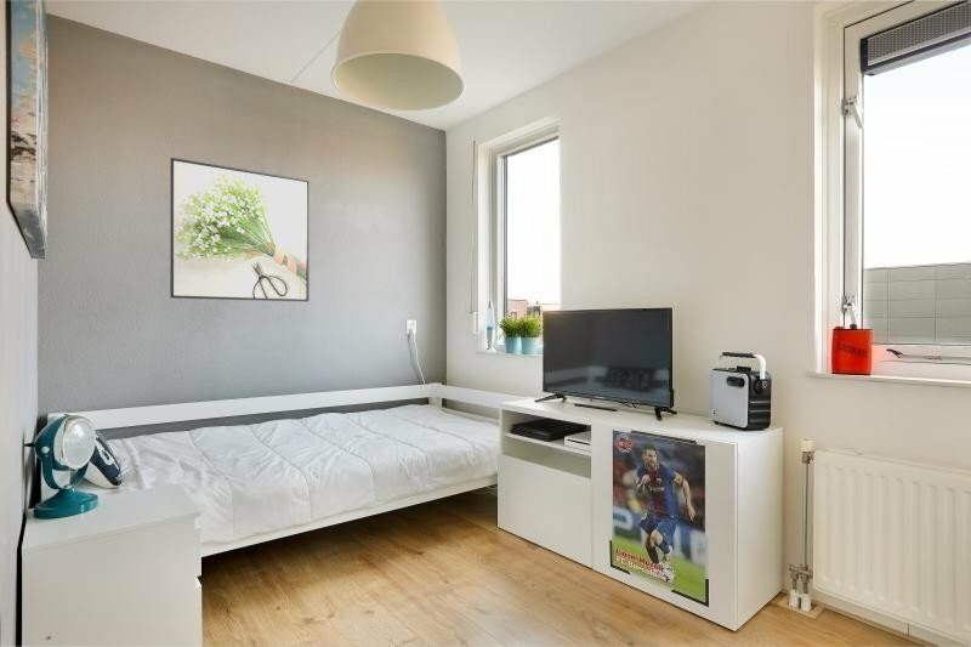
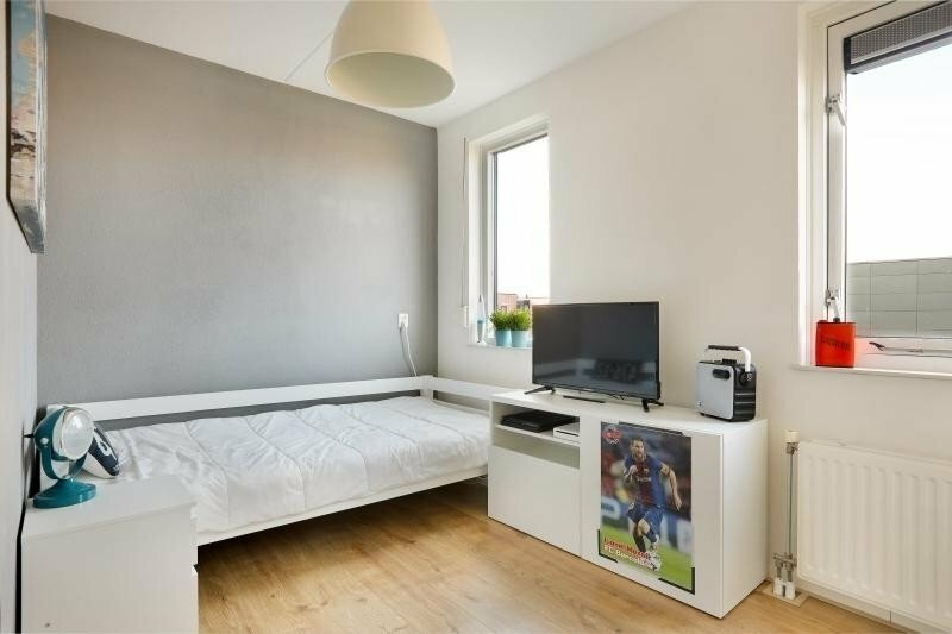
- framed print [169,157,311,302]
